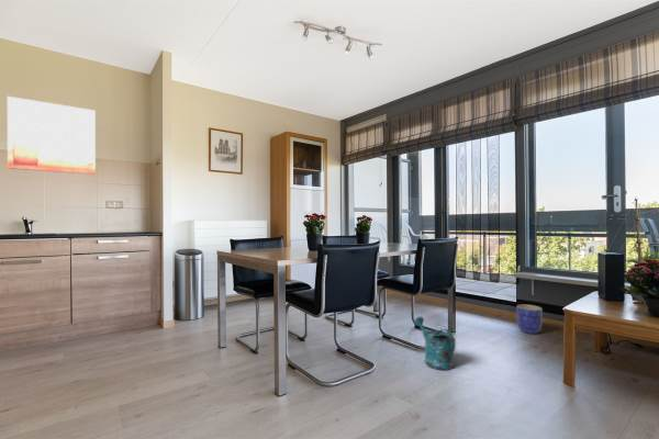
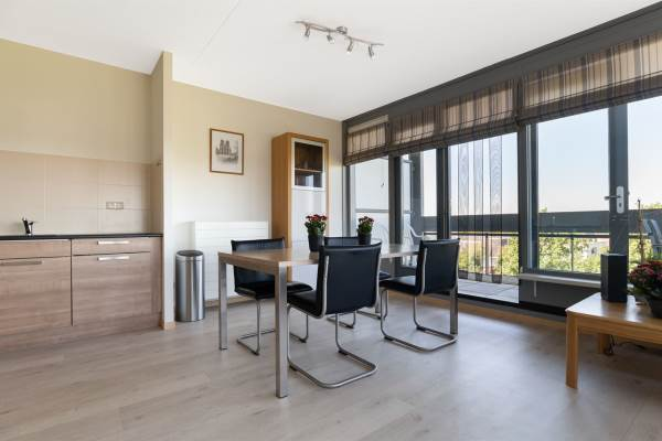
- watering can [413,315,456,371]
- wall art [7,95,97,176]
- planter [516,304,544,335]
